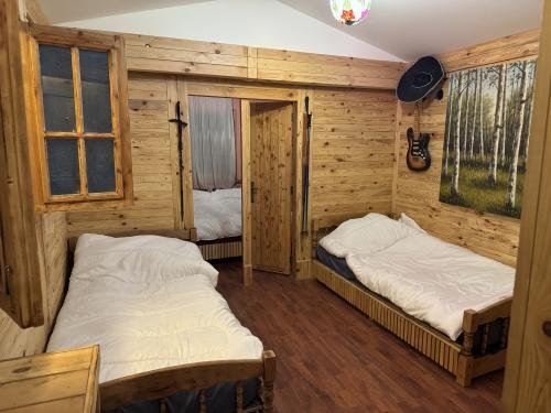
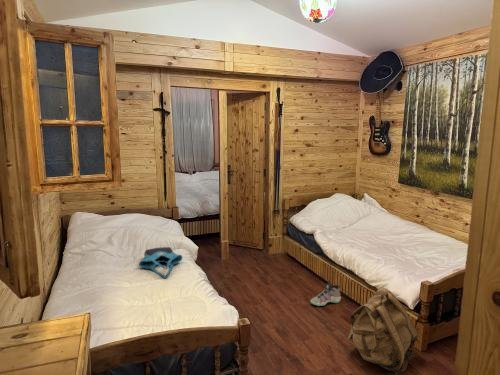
+ backpack [347,287,420,375]
+ tote bag [138,246,183,278]
+ sneaker [310,279,342,307]
